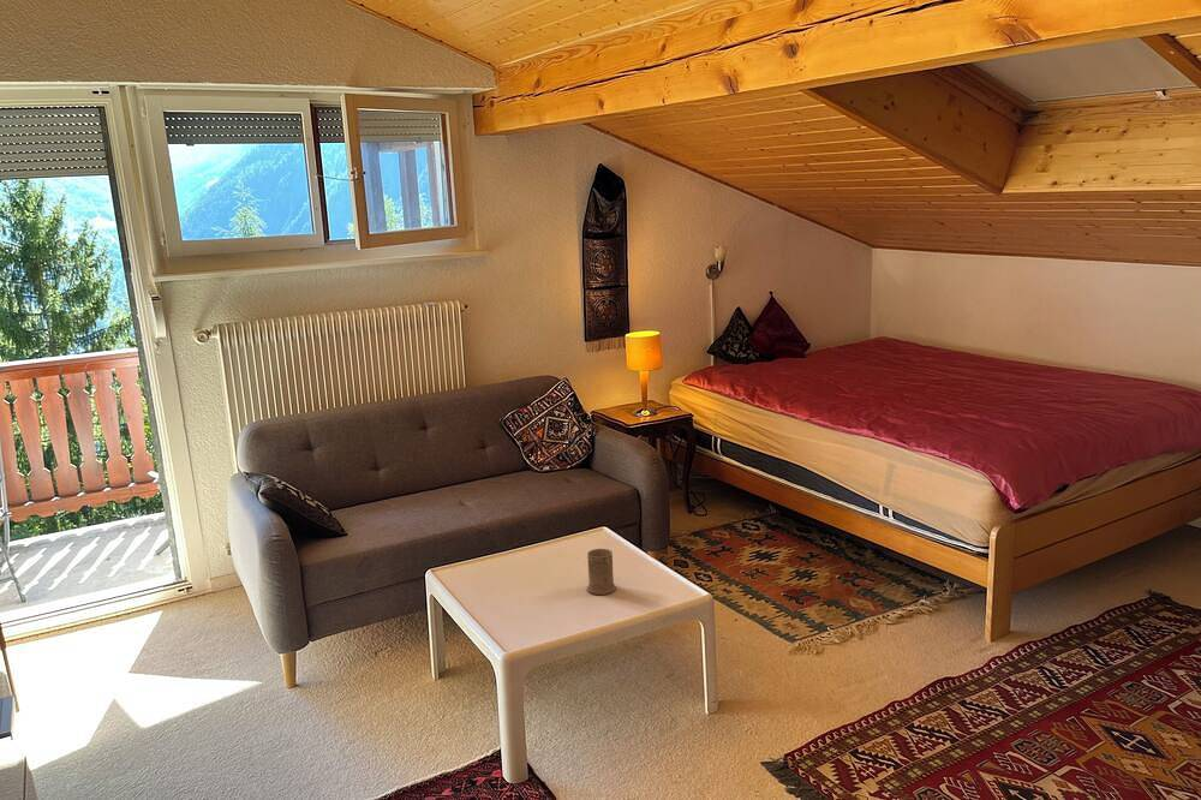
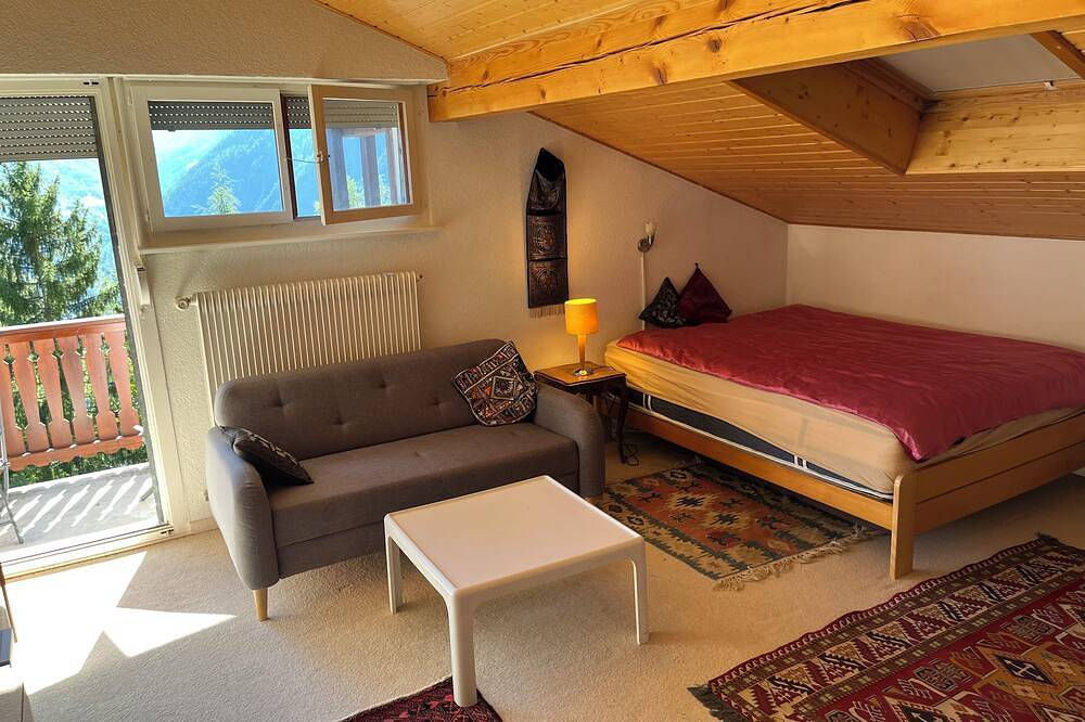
- mug [585,548,617,596]
